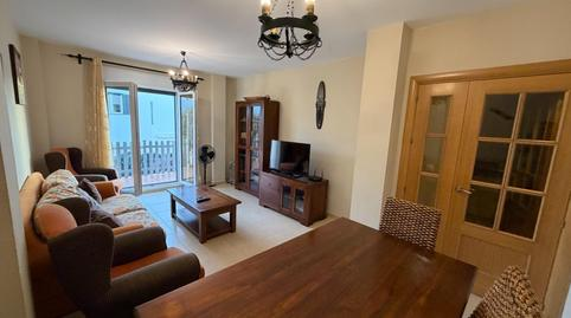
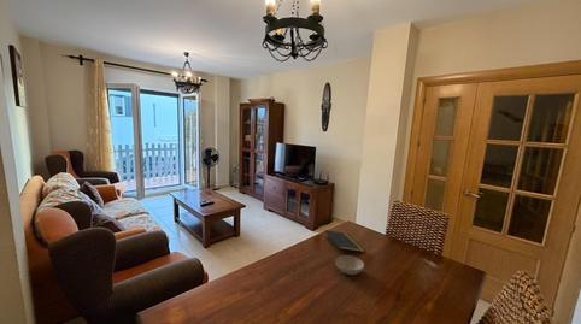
+ notepad [323,229,365,255]
+ bowl [335,254,365,276]
